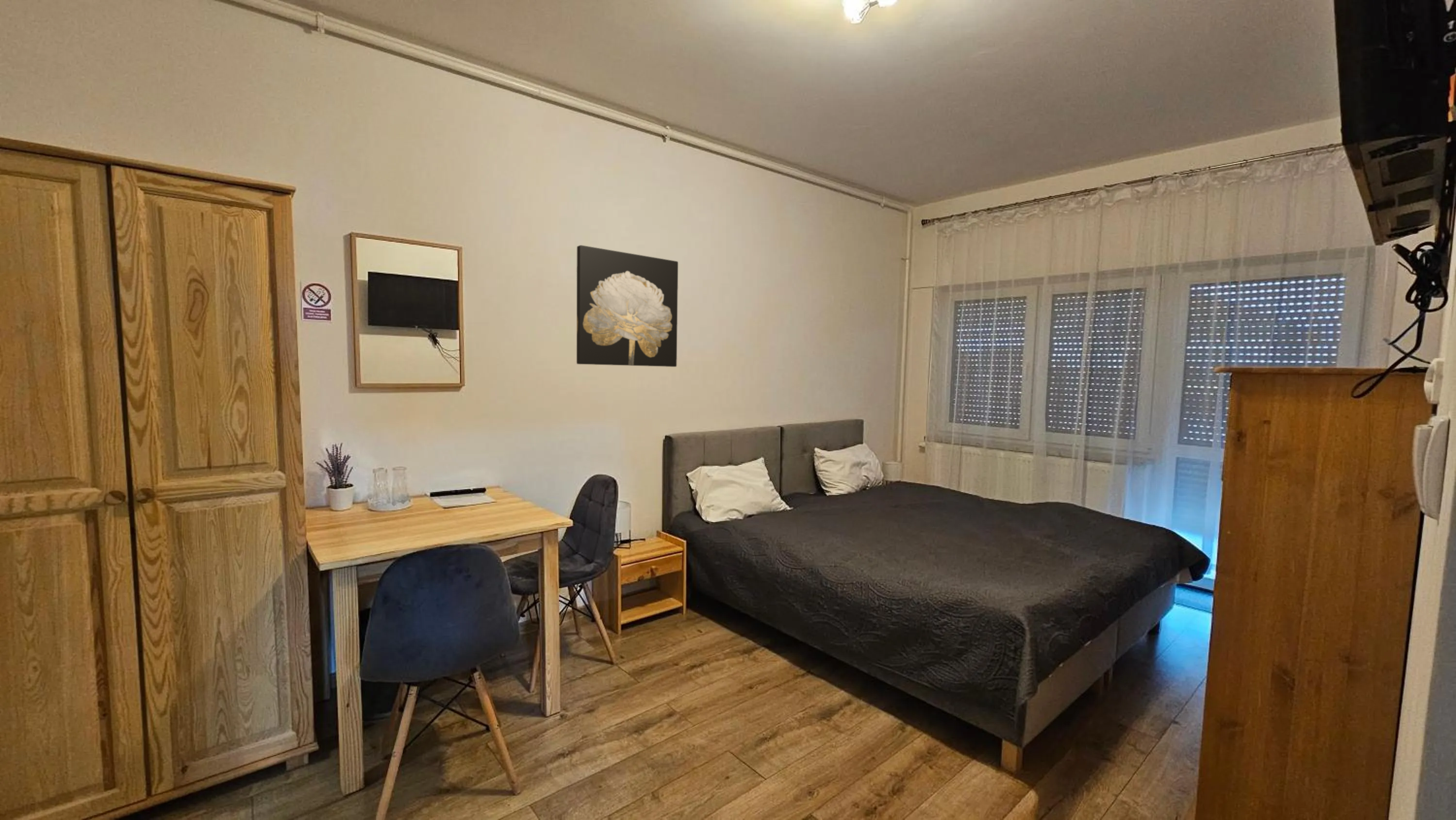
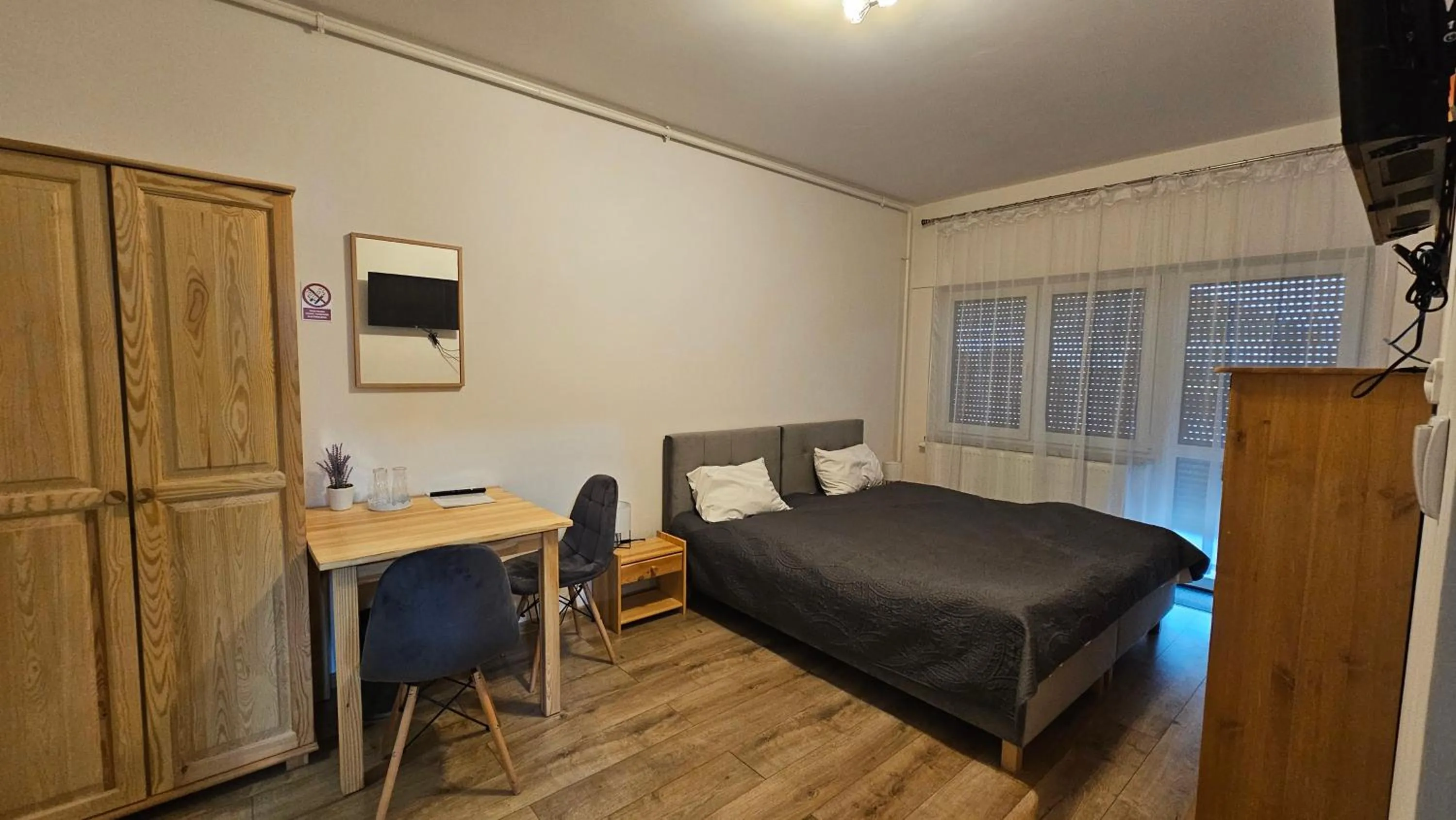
- wall art [576,245,678,367]
